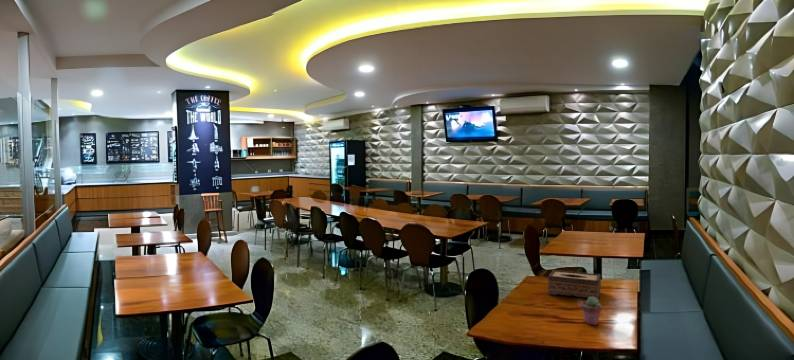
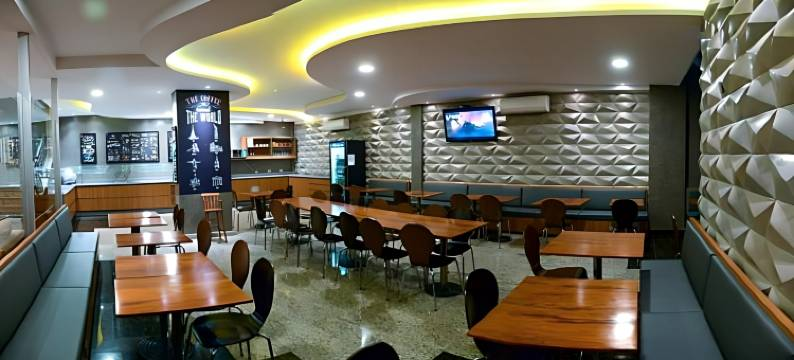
- tissue box [547,269,602,300]
- potted succulent [580,297,603,326]
